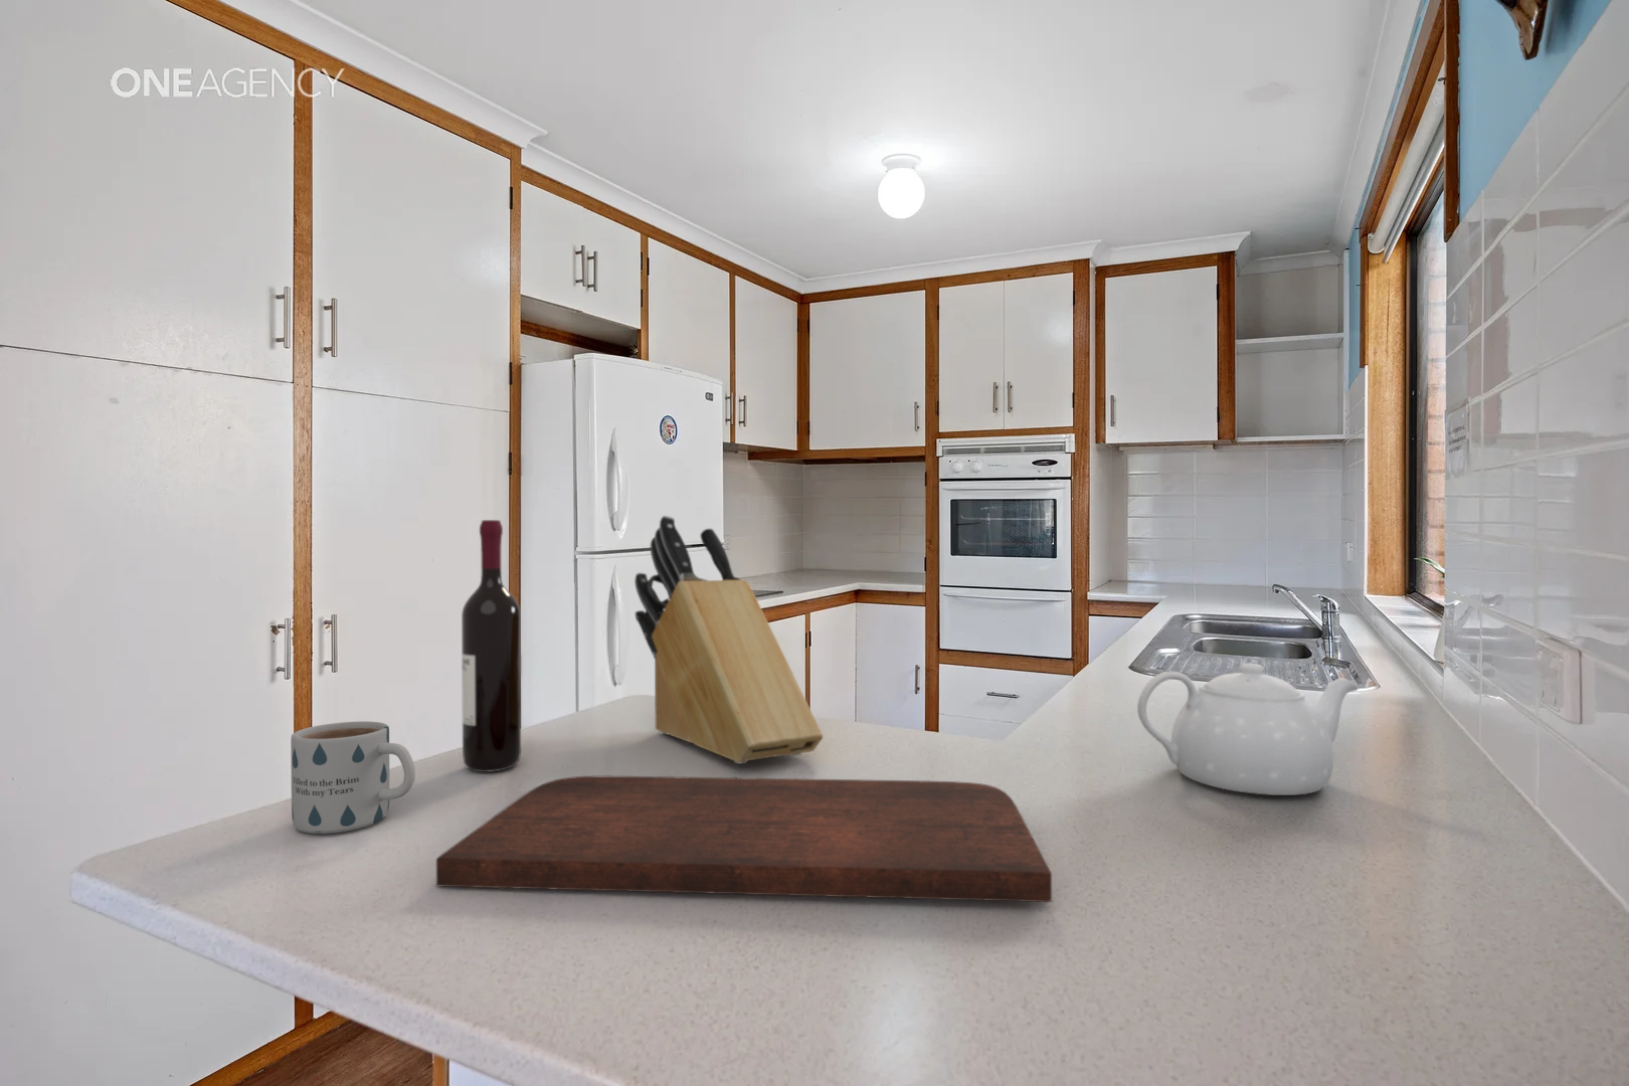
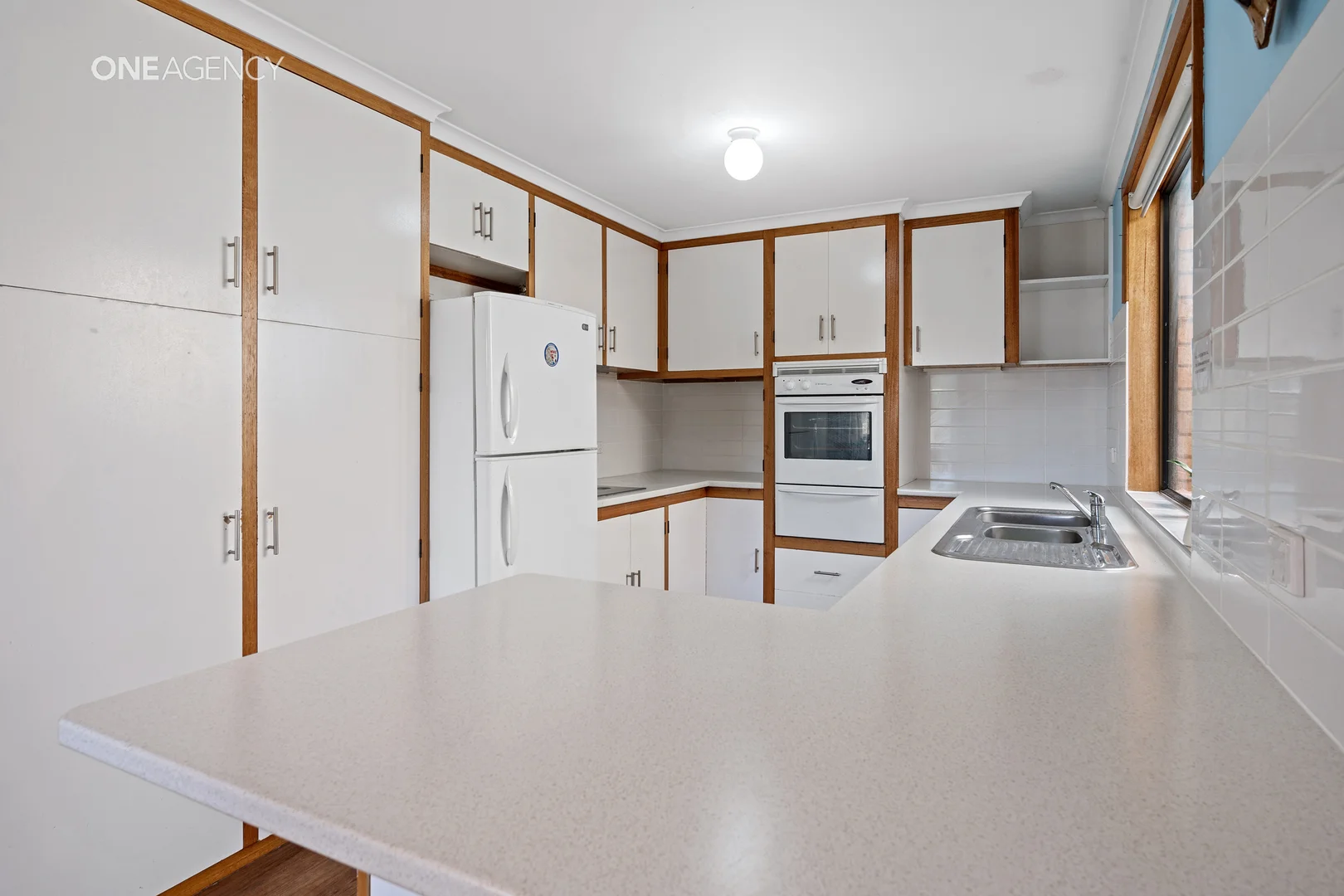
- teapot [1136,663,1360,796]
- knife block [634,515,823,765]
- cutting board [435,776,1053,903]
- mug [290,720,416,835]
- wine bottle [461,519,522,773]
